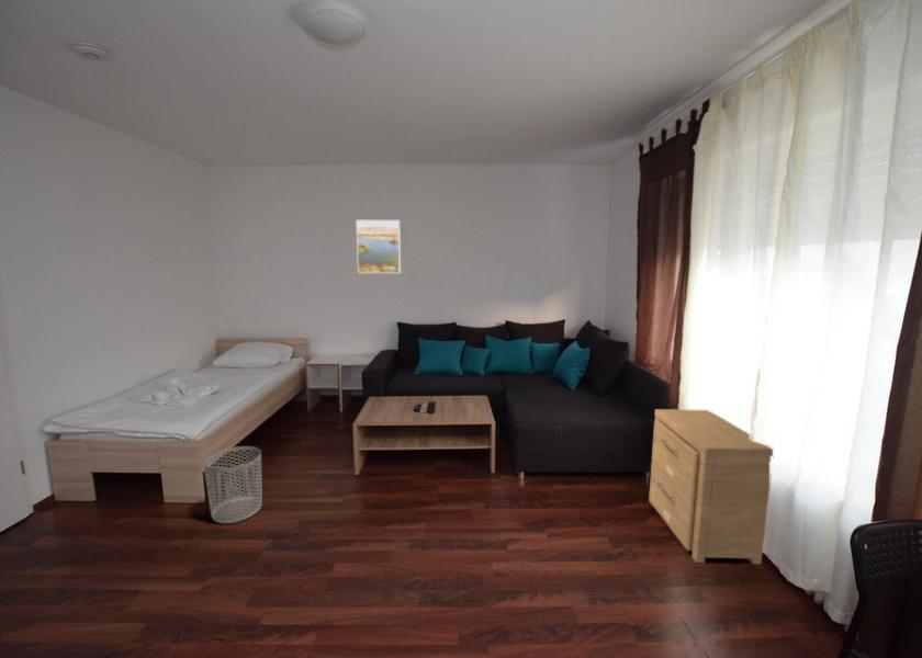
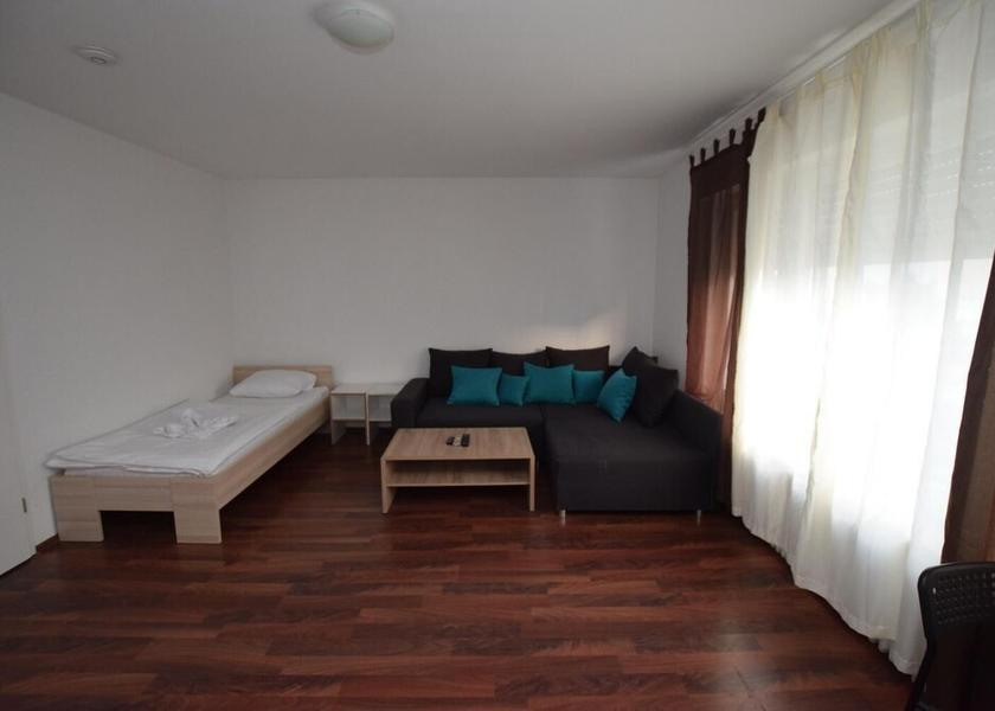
- waste bin [203,445,263,524]
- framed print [356,219,402,274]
- side table [648,408,774,565]
